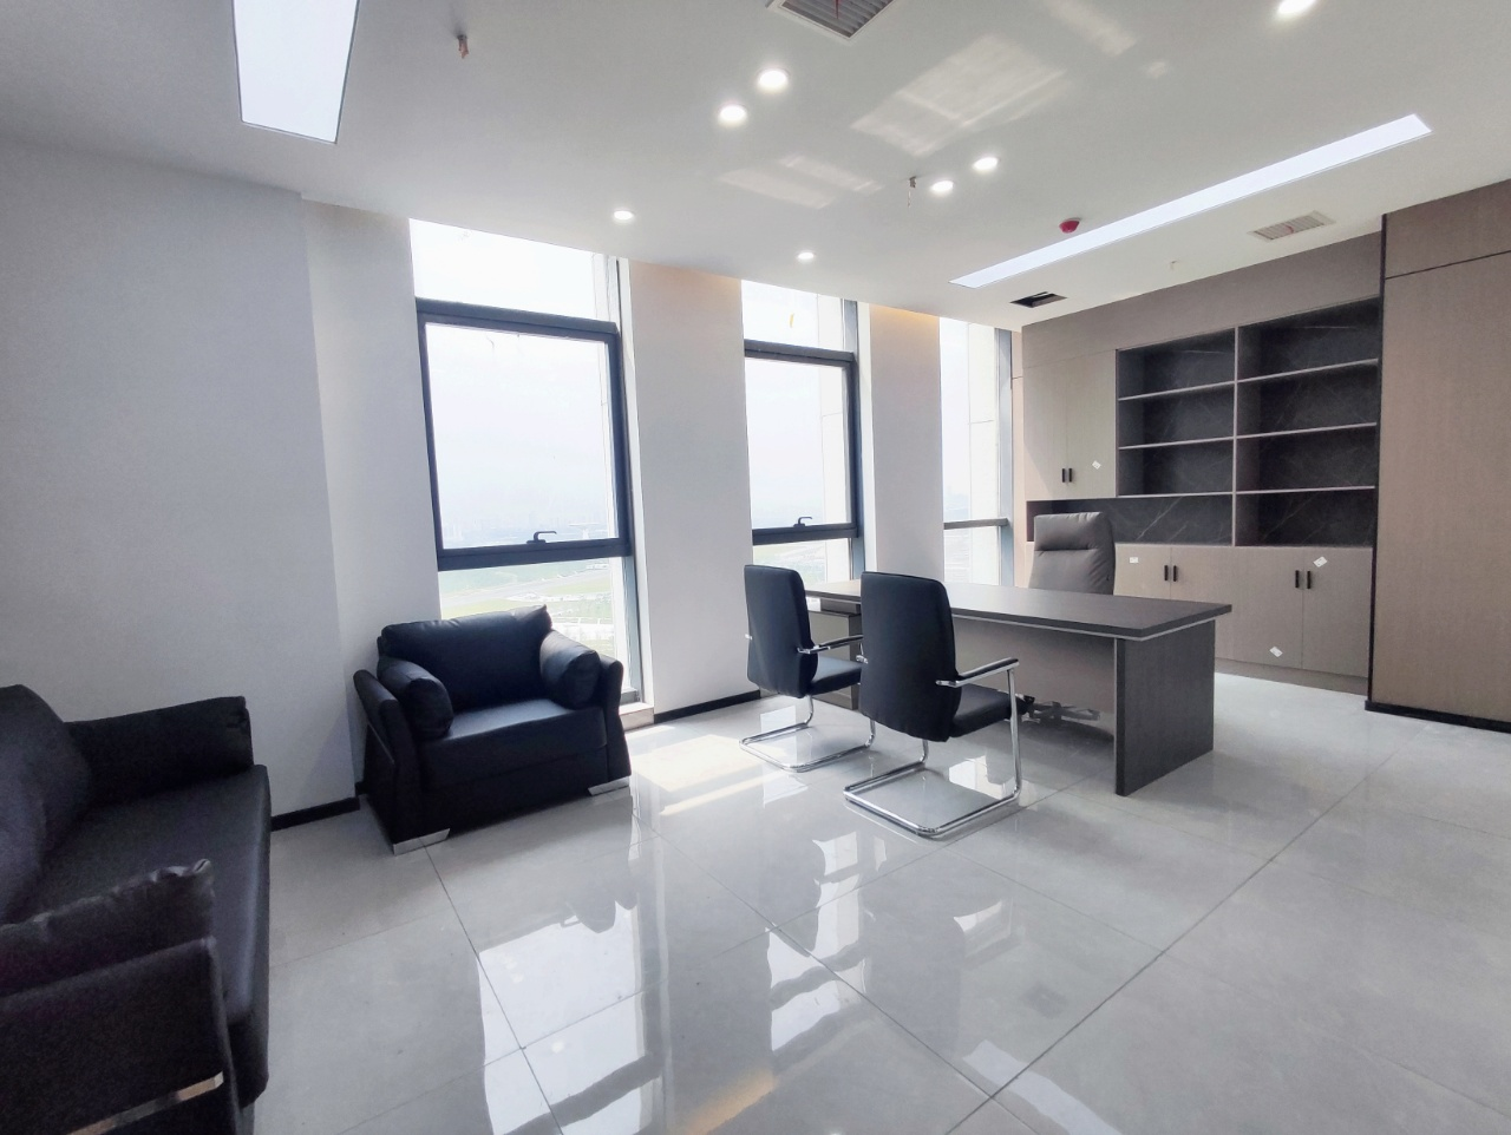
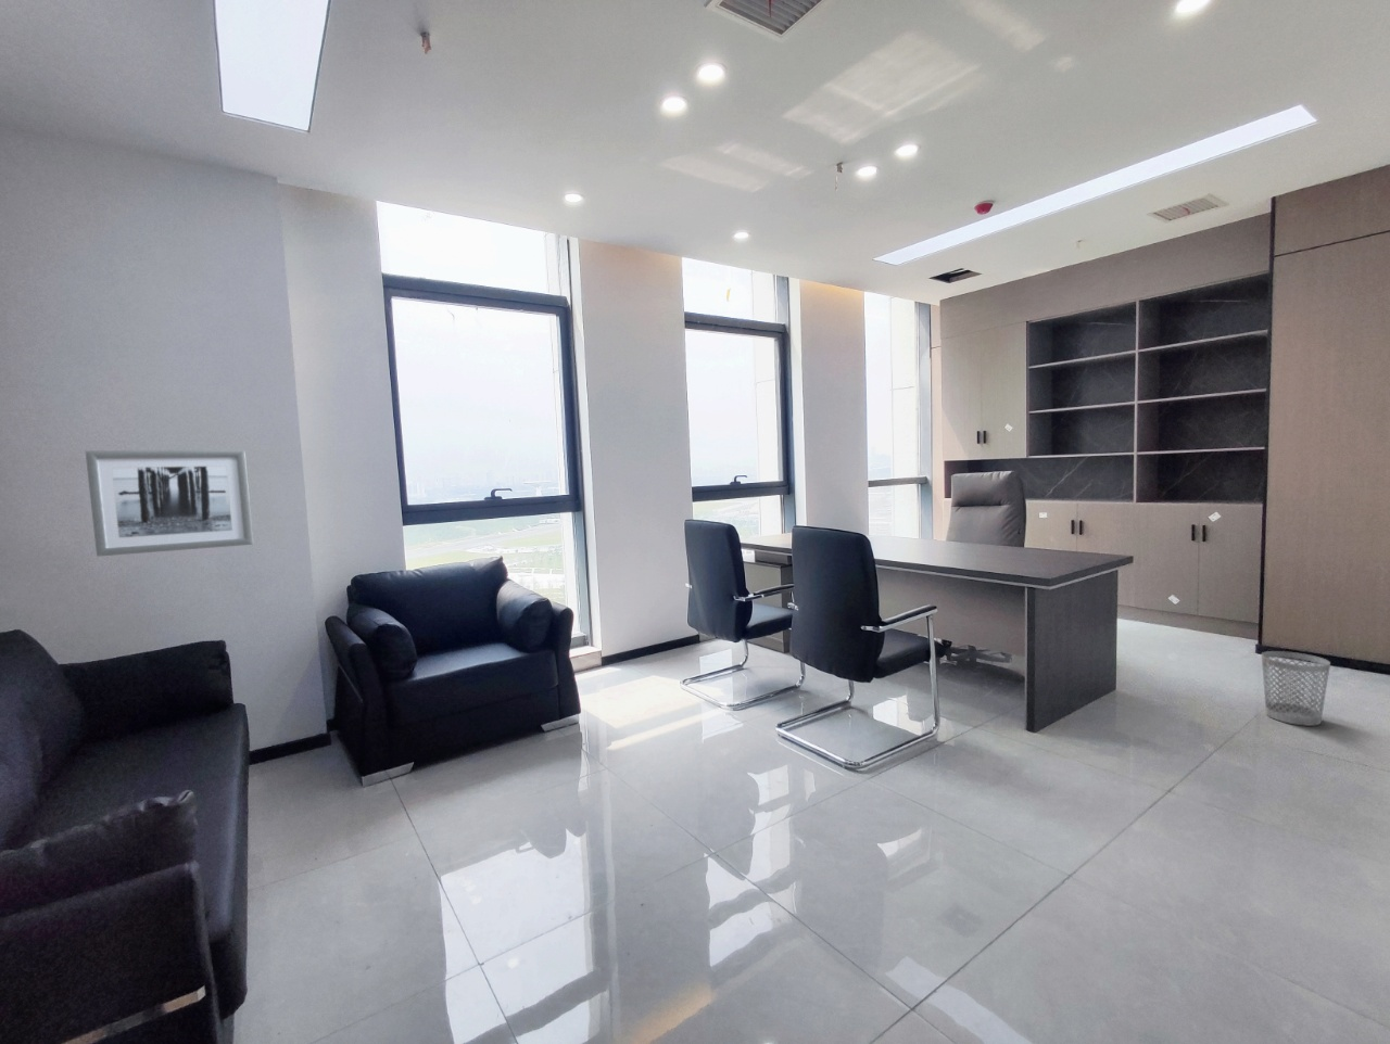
+ wall art [84,450,255,558]
+ wastebasket [1261,650,1332,727]
